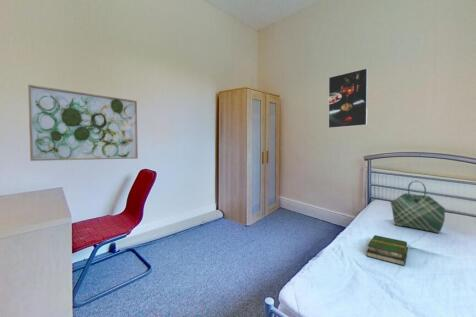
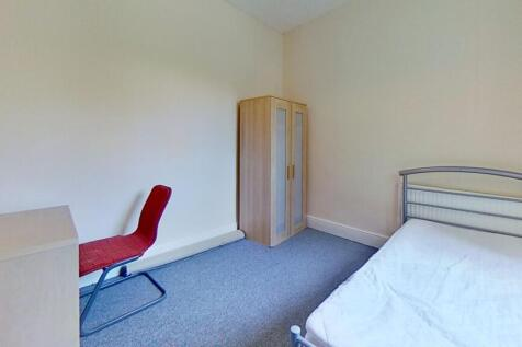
- book [366,234,409,267]
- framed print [328,67,369,129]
- wall art [27,84,139,162]
- tote bag [389,180,446,234]
